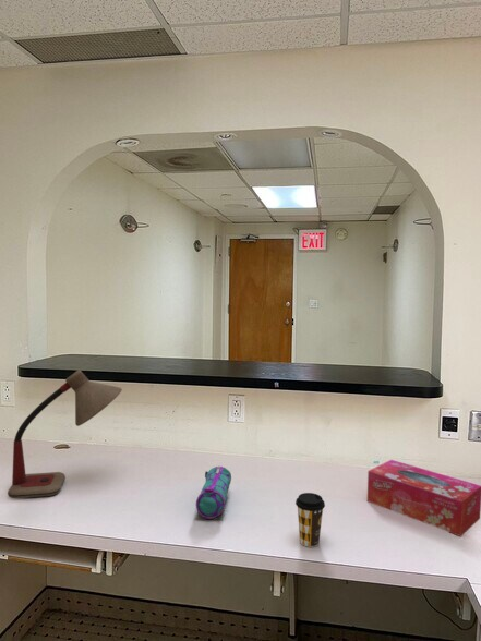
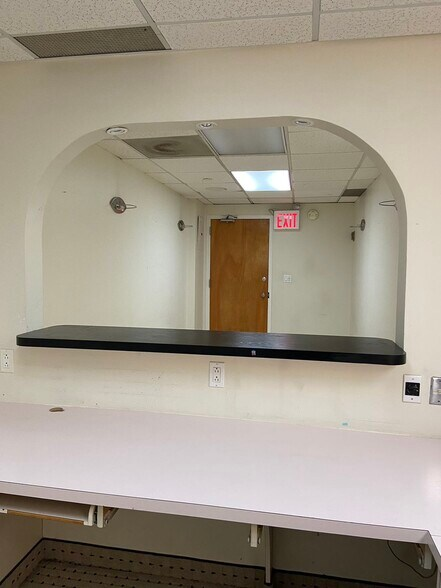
- coffee cup [294,492,326,548]
- desk lamp [7,368,123,499]
- pencil case [195,465,232,520]
- tissue box [366,459,481,537]
